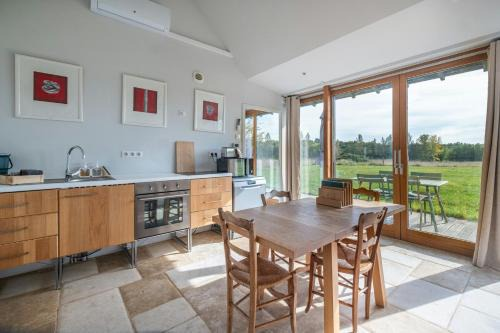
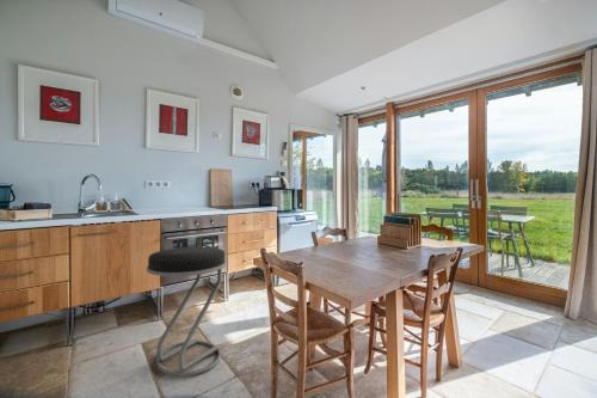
+ stool [146,246,228,378]
